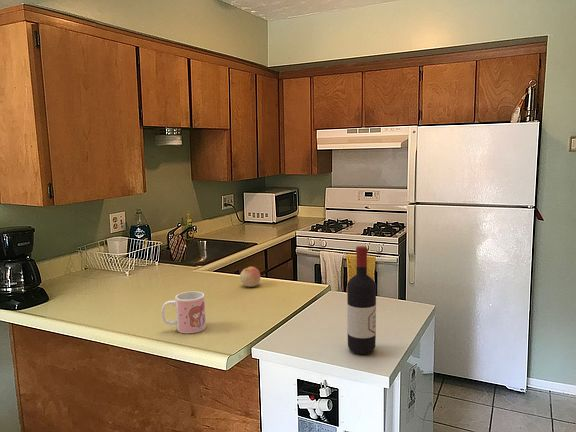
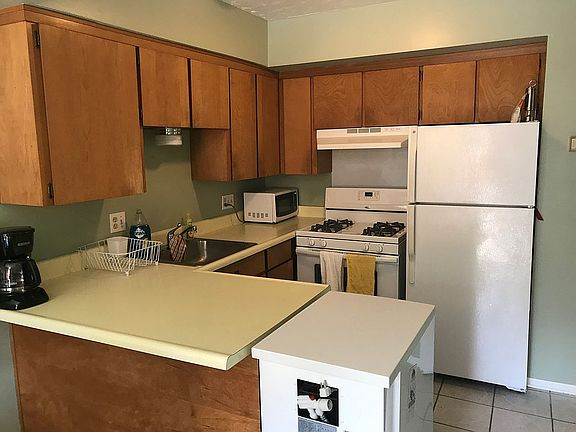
- apple [239,265,261,288]
- mug [160,290,207,334]
- wine bottle [346,245,377,355]
